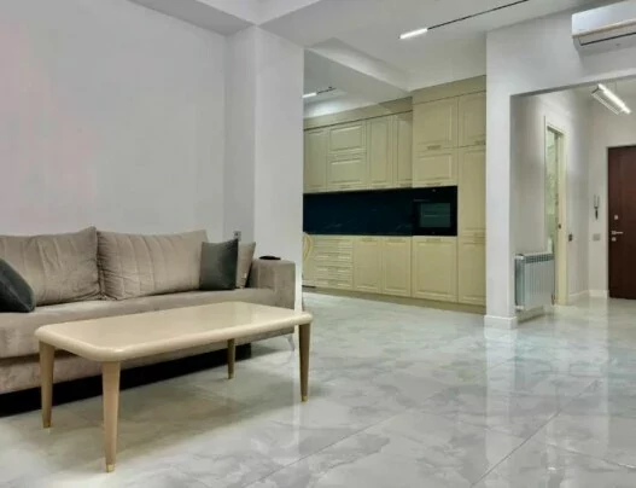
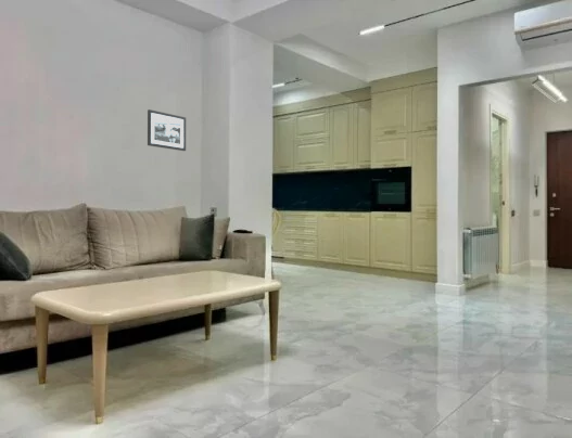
+ picture frame [147,108,187,152]
